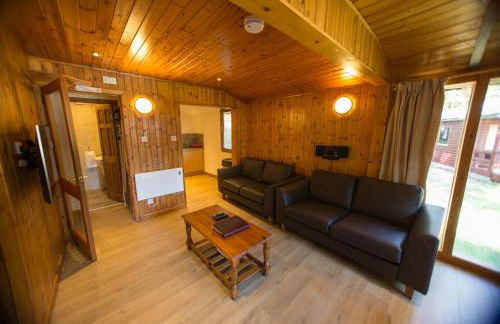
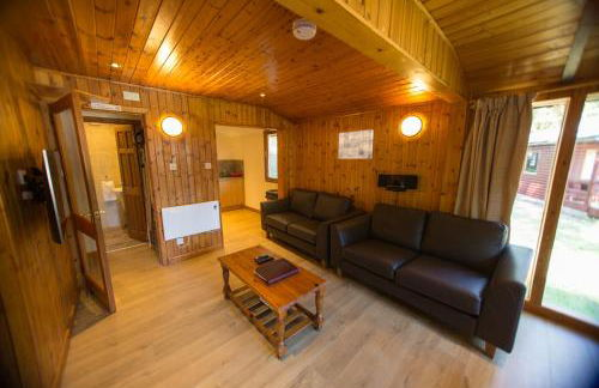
+ wall art [337,128,374,159]
